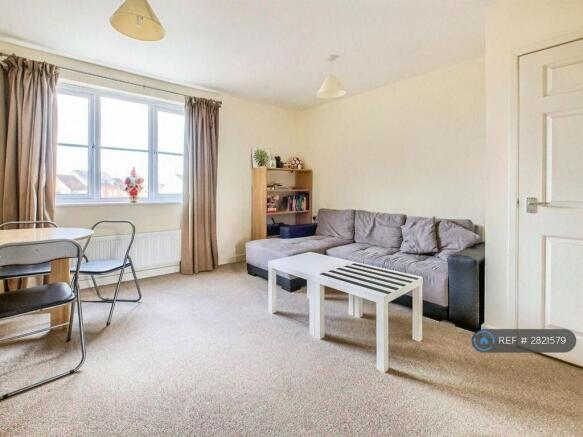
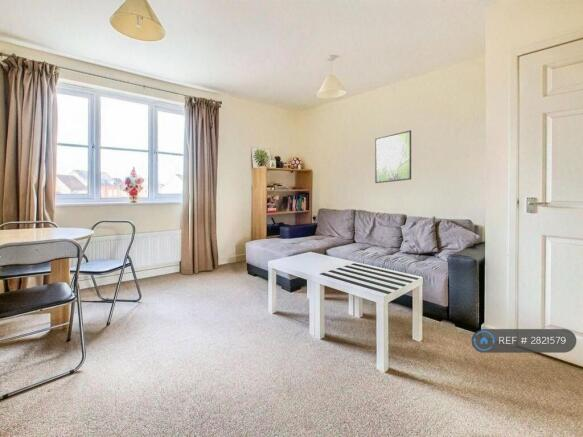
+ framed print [374,129,412,184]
